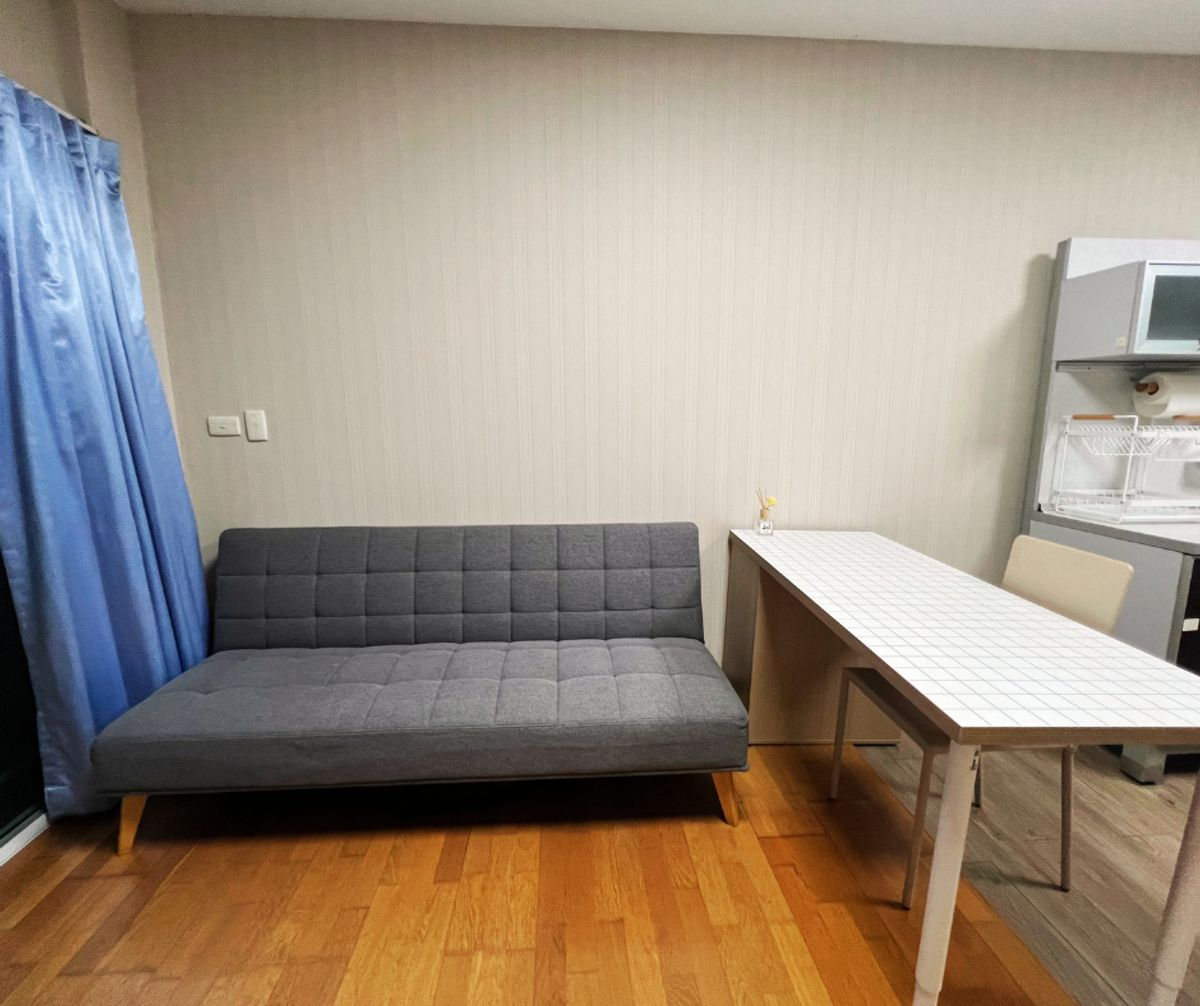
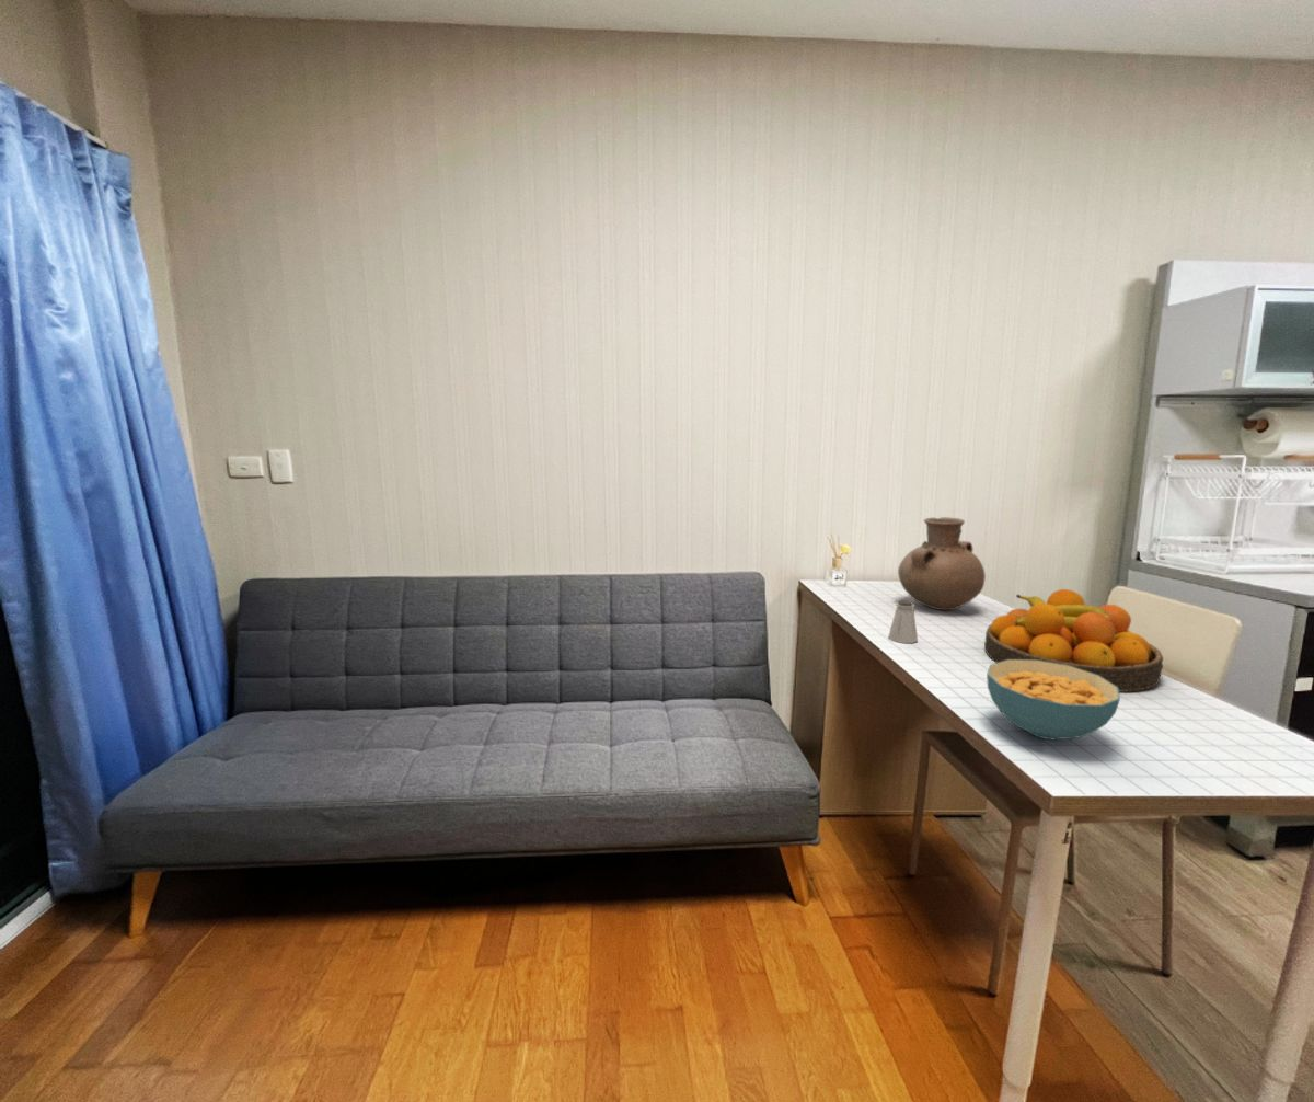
+ fruit bowl [983,588,1164,693]
+ cereal bowl [986,659,1121,741]
+ saltshaker [887,599,919,644]
+ vase [897,516,987,611]
